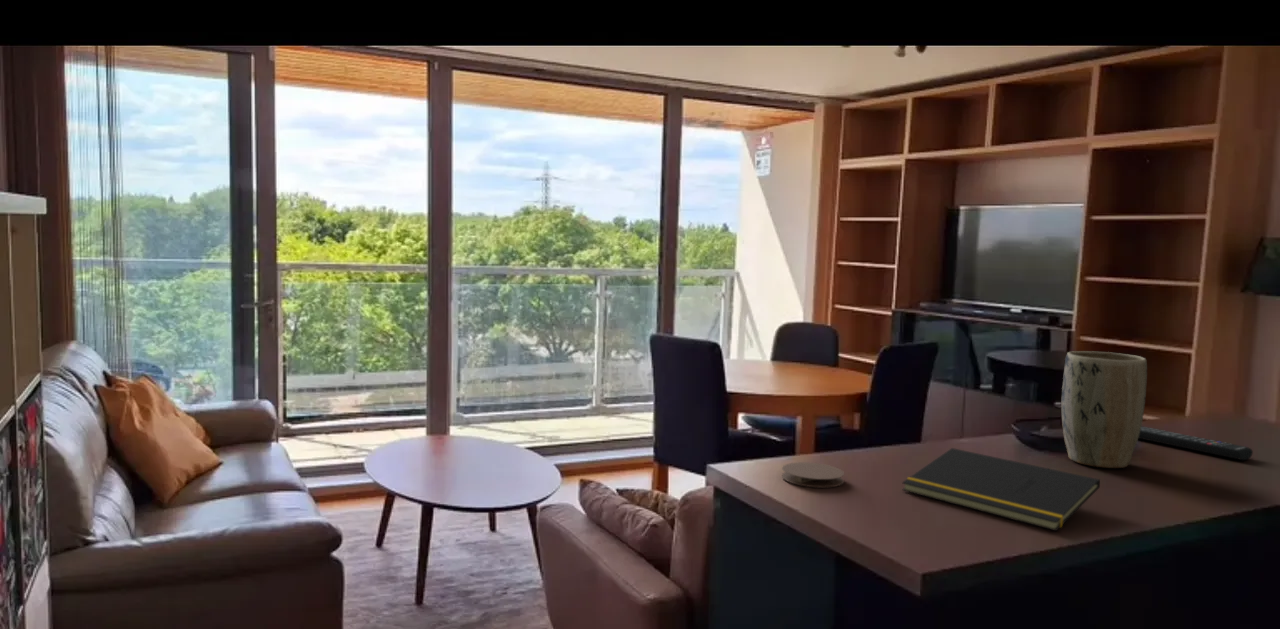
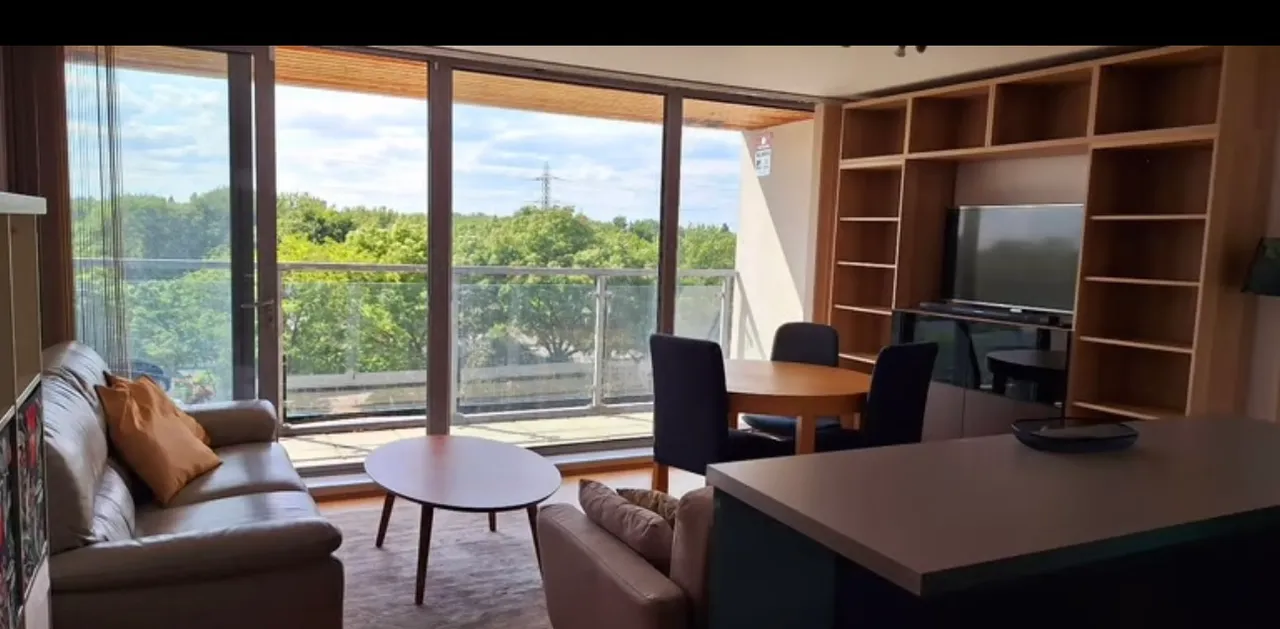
- notepad [901,447,1101,532]
- coaster [781,461,845,488]
- remote control [1138,425,1254,461]
- plant pot [1061,350,1148,469]
